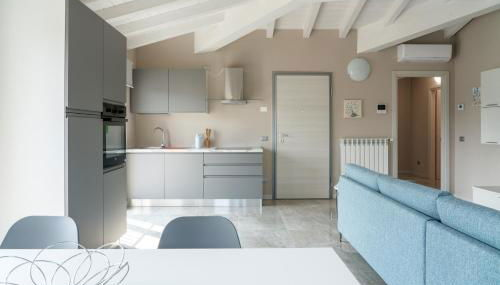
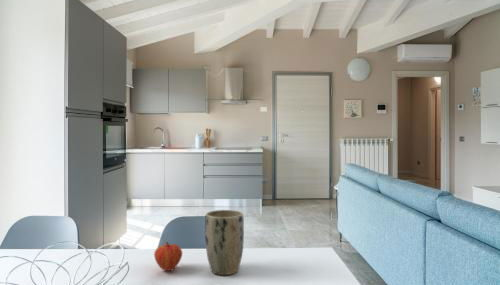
+ plant pot [204,209,245,276]
+ fruit [153,240,183,272]
